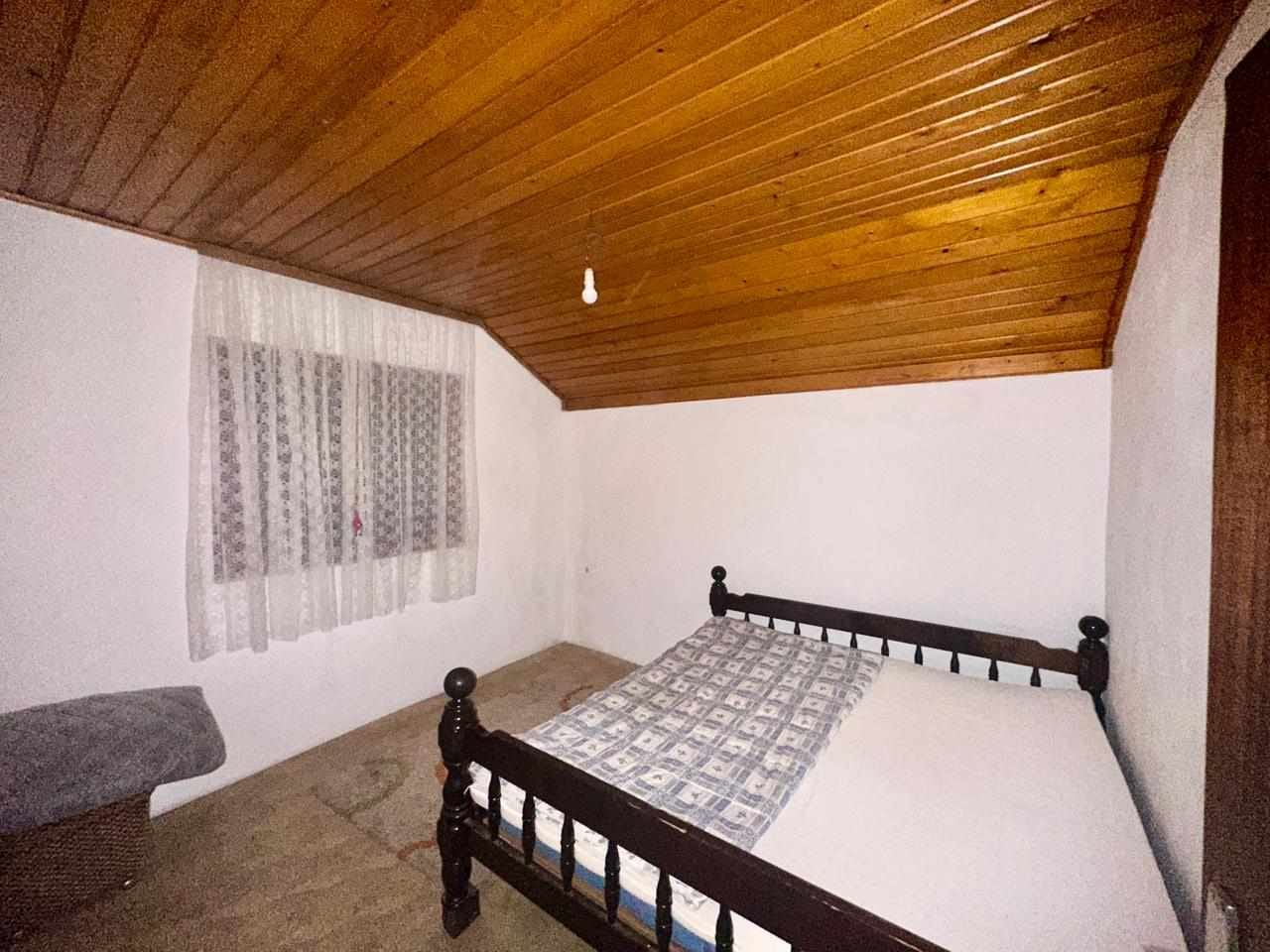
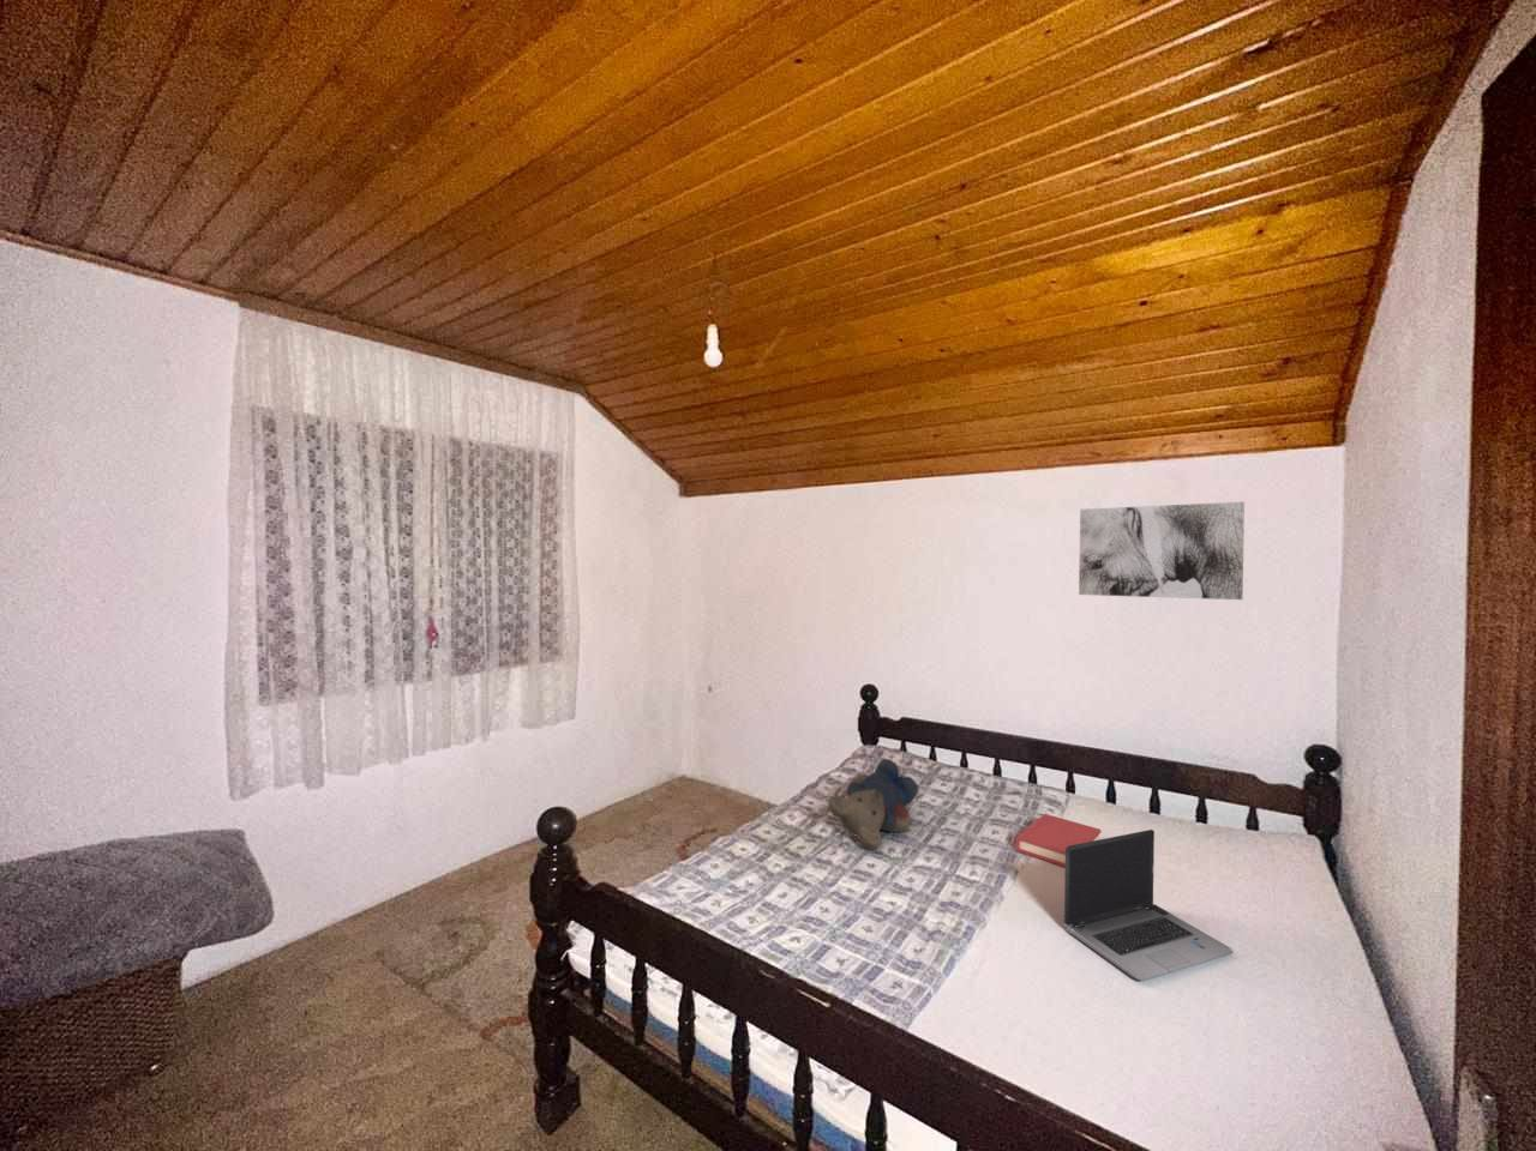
+ teddy bear [828,758,920,851]
+ hardback book [1015,812,1102,868]
+ laptop computer [1063,828,1235,982]
+ wall art [1078,502,1246,601]
